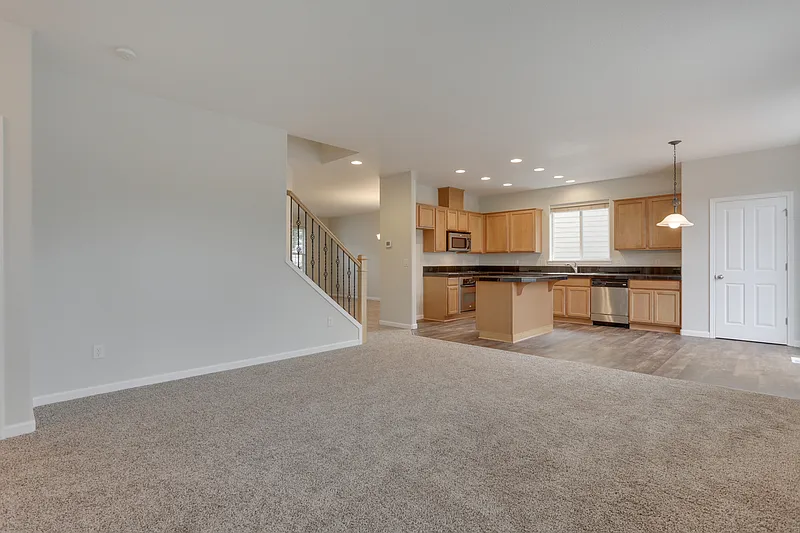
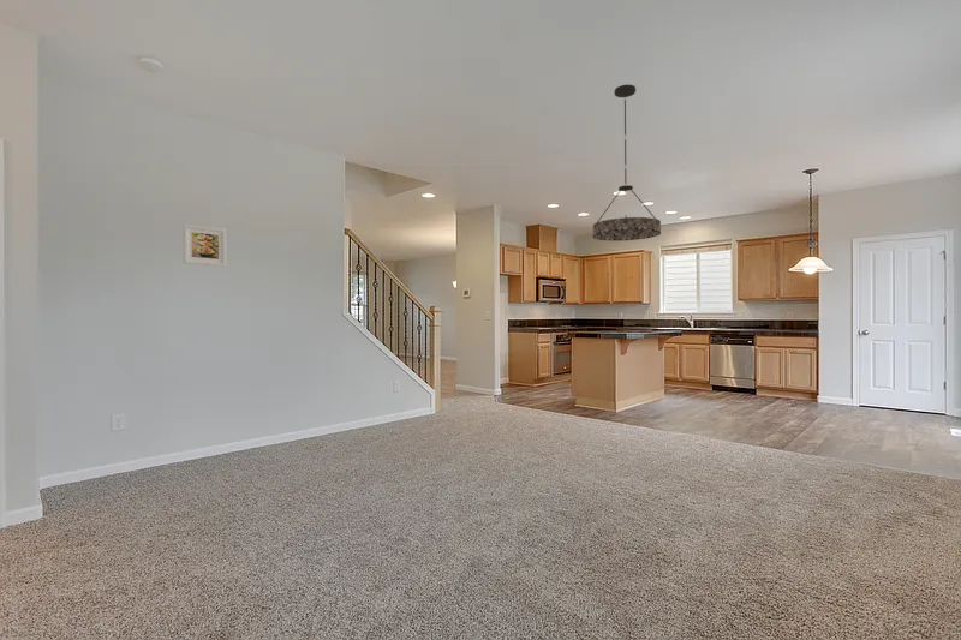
+ chandelier [592,84,662,241]
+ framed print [183,223,227,268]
